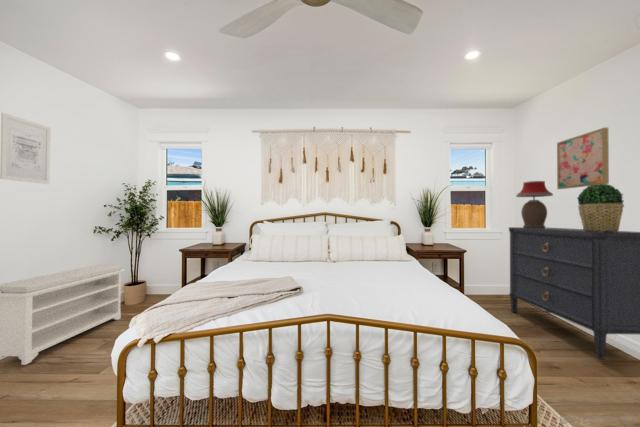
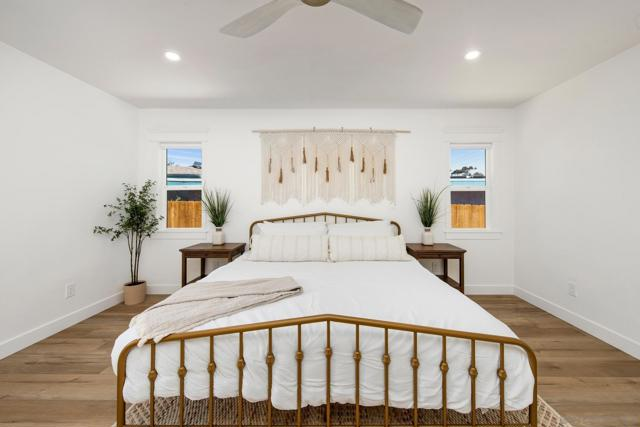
- bench [0,264,126,366]
- wall art [0,112,52,185]
- dresser [508,226,640,361]
- potted plant [576,184,625,232]
- table lamp [515,180,554,228]
- wall art [556,127,610,190]
